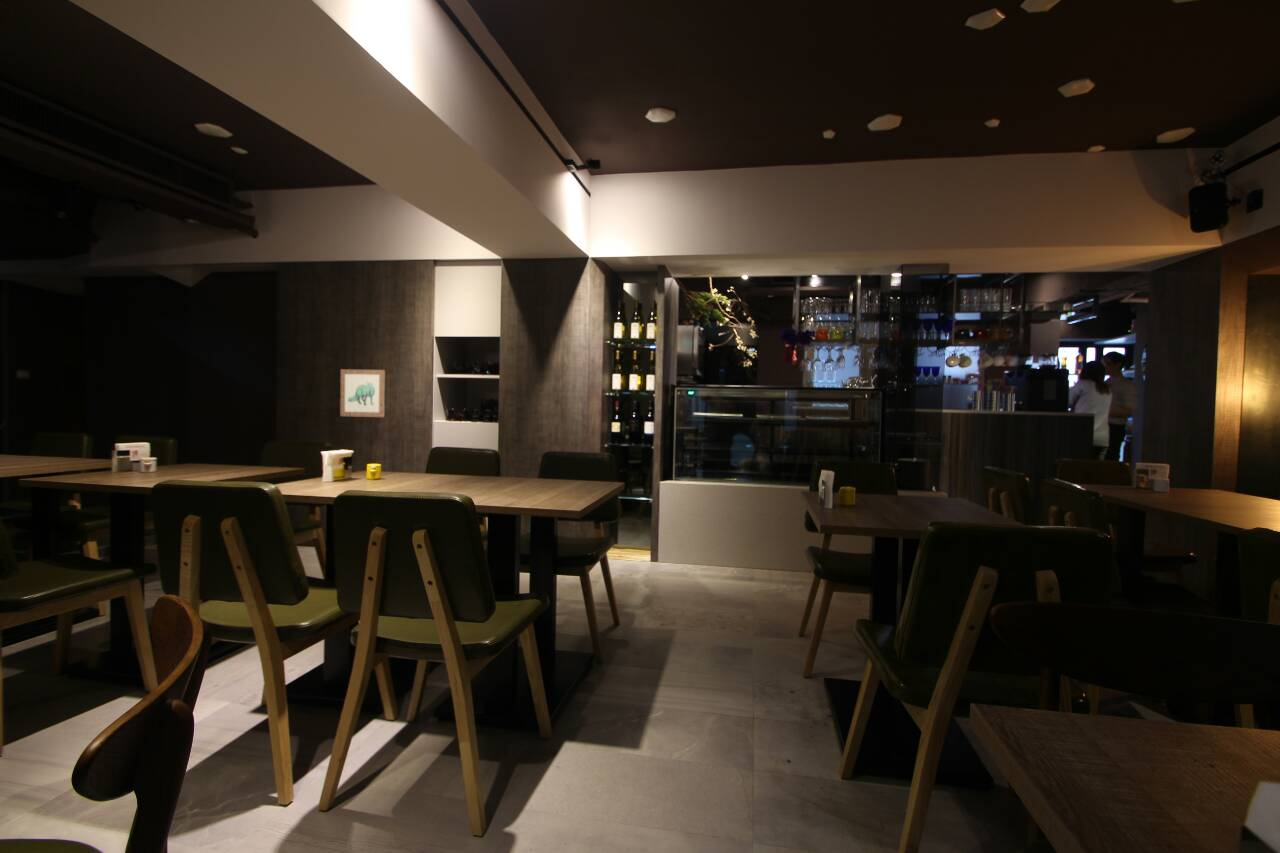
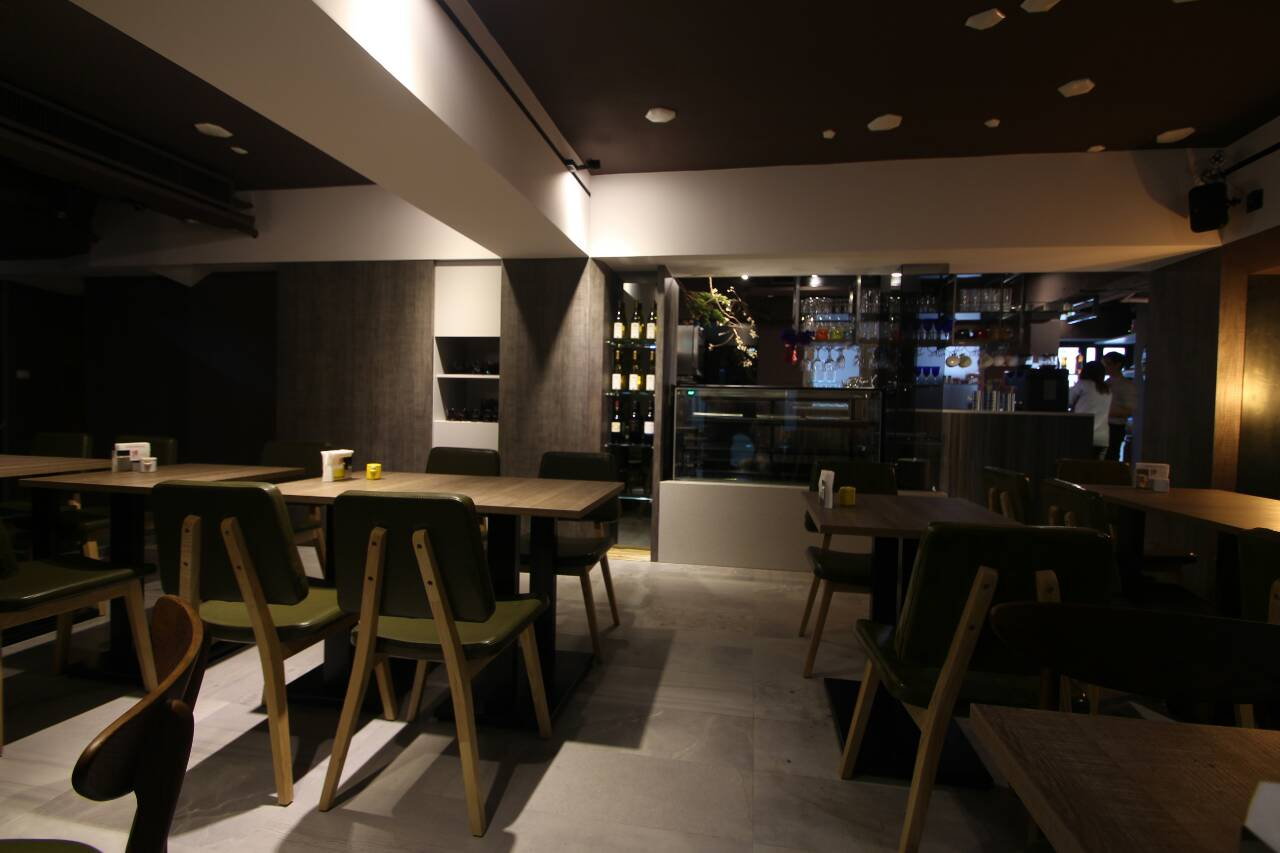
- wall art [339,368,386,418]
